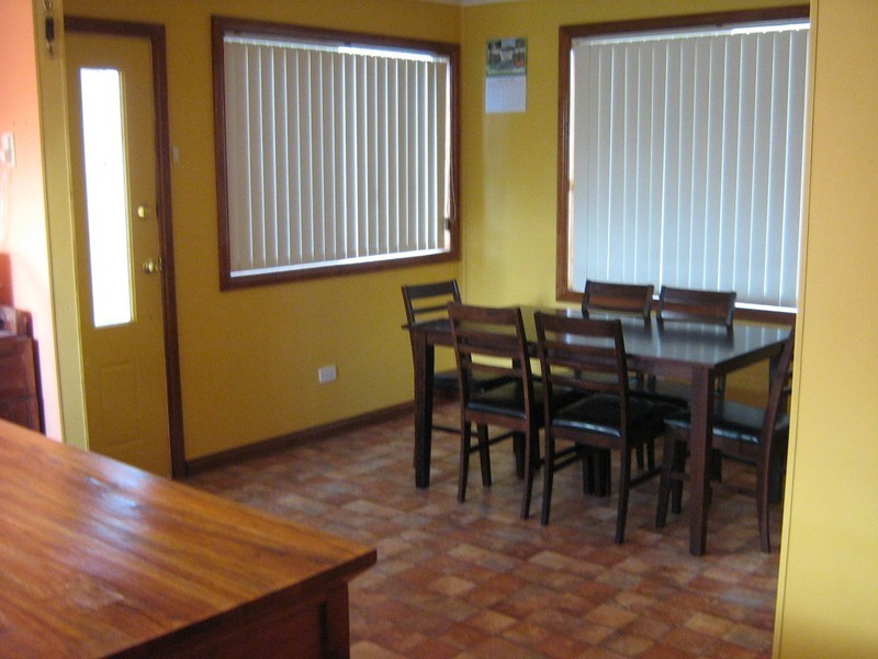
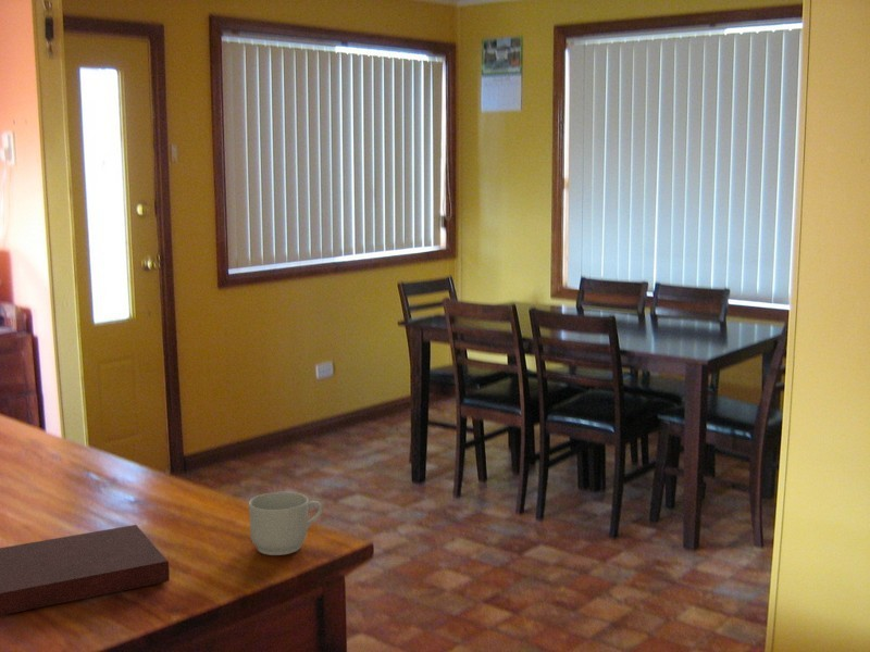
+ mug [248,491,323,556]
+ notebook [0,524,171,616]
